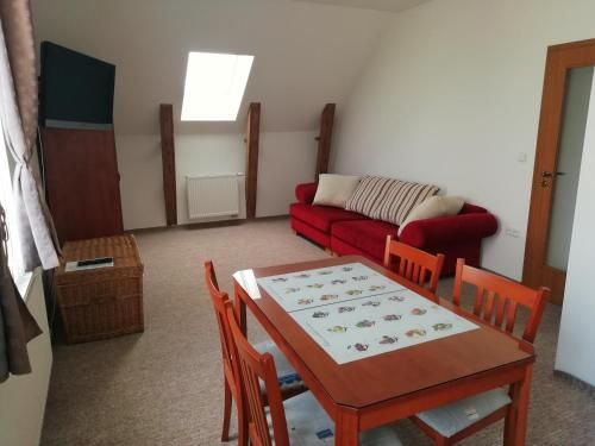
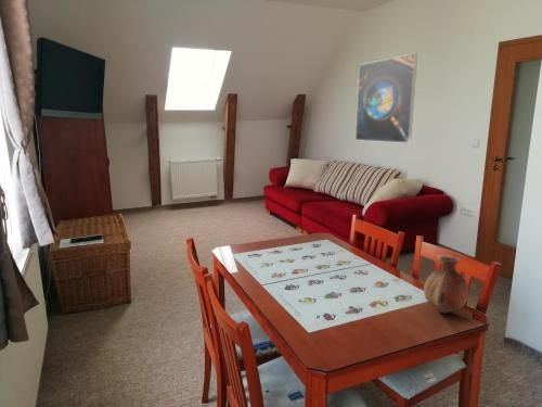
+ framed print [354,52,418,144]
+ vase [423,254,470,314]
